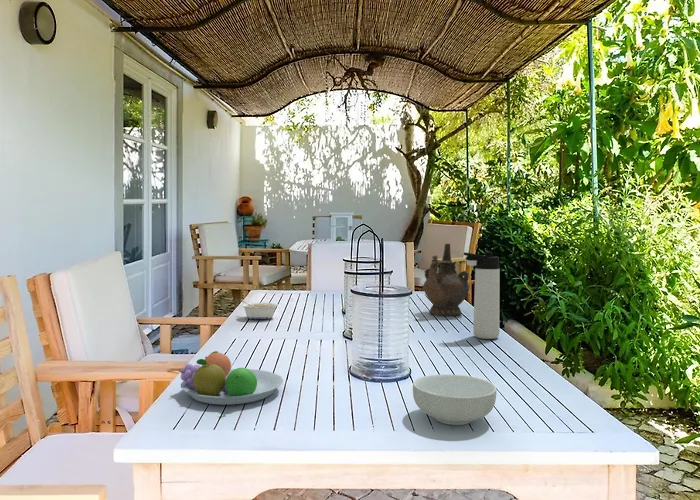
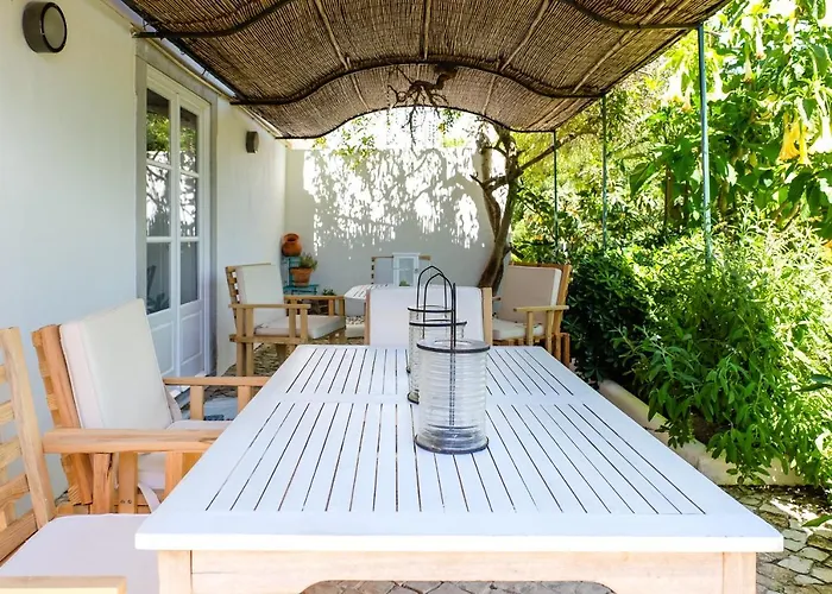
- thermos bottle [463,251,501,340]
- ceremonial vessel [422,243,470,317]
- cereal bowl [412,374,497,426]
- legume [240,299,279,320]
- fruit bowl [178,350,284,406]
